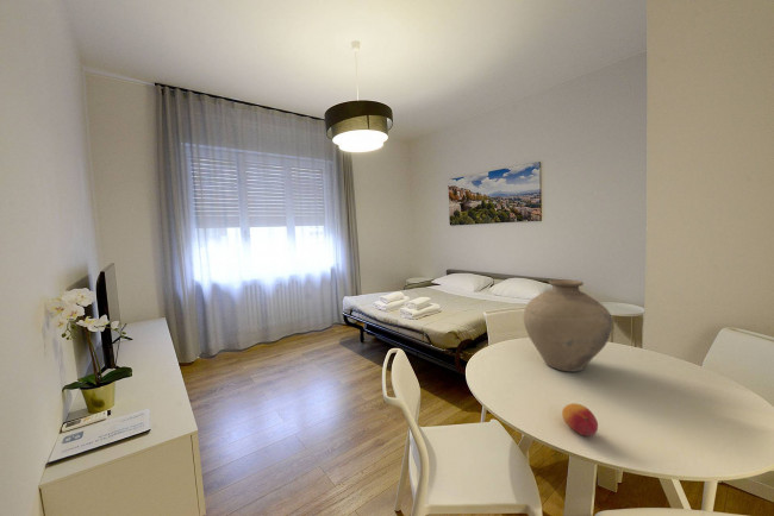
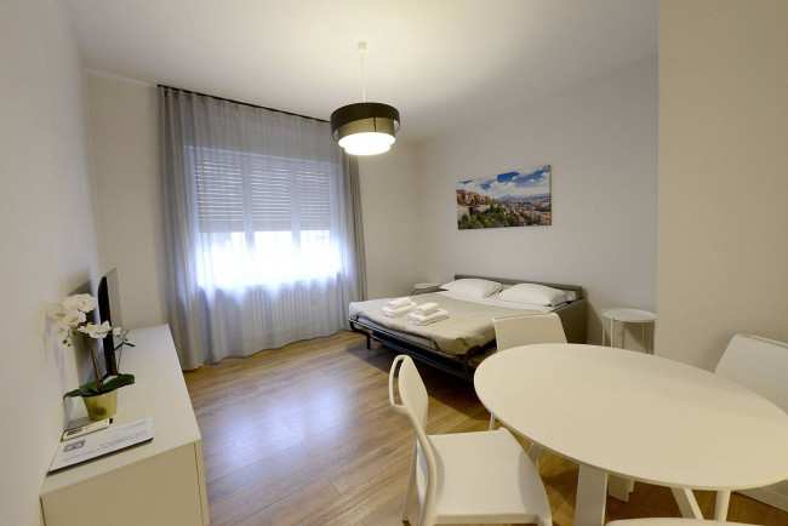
- fruit [561,402,599,438]
- vase [522,278,613,373]
